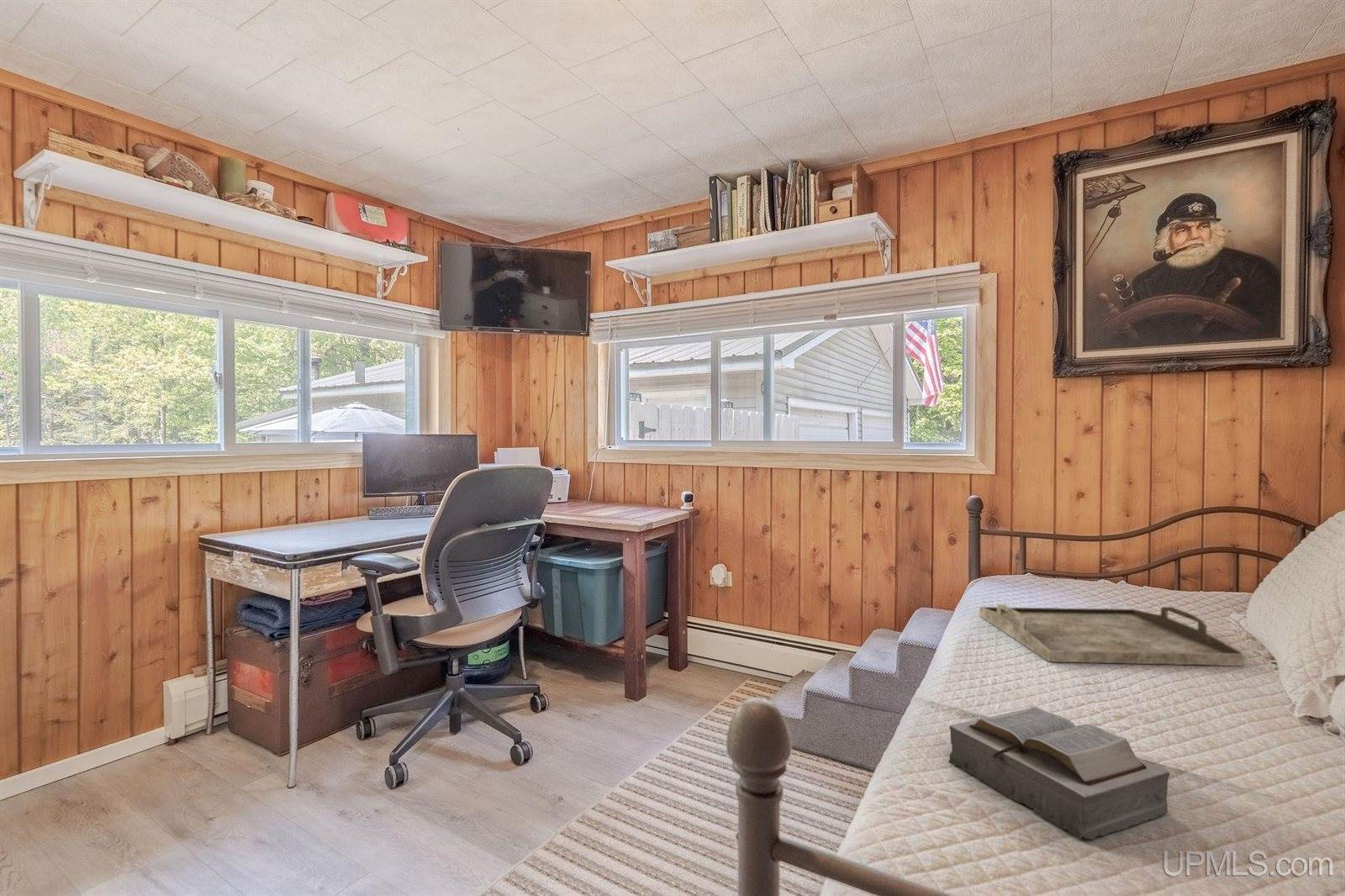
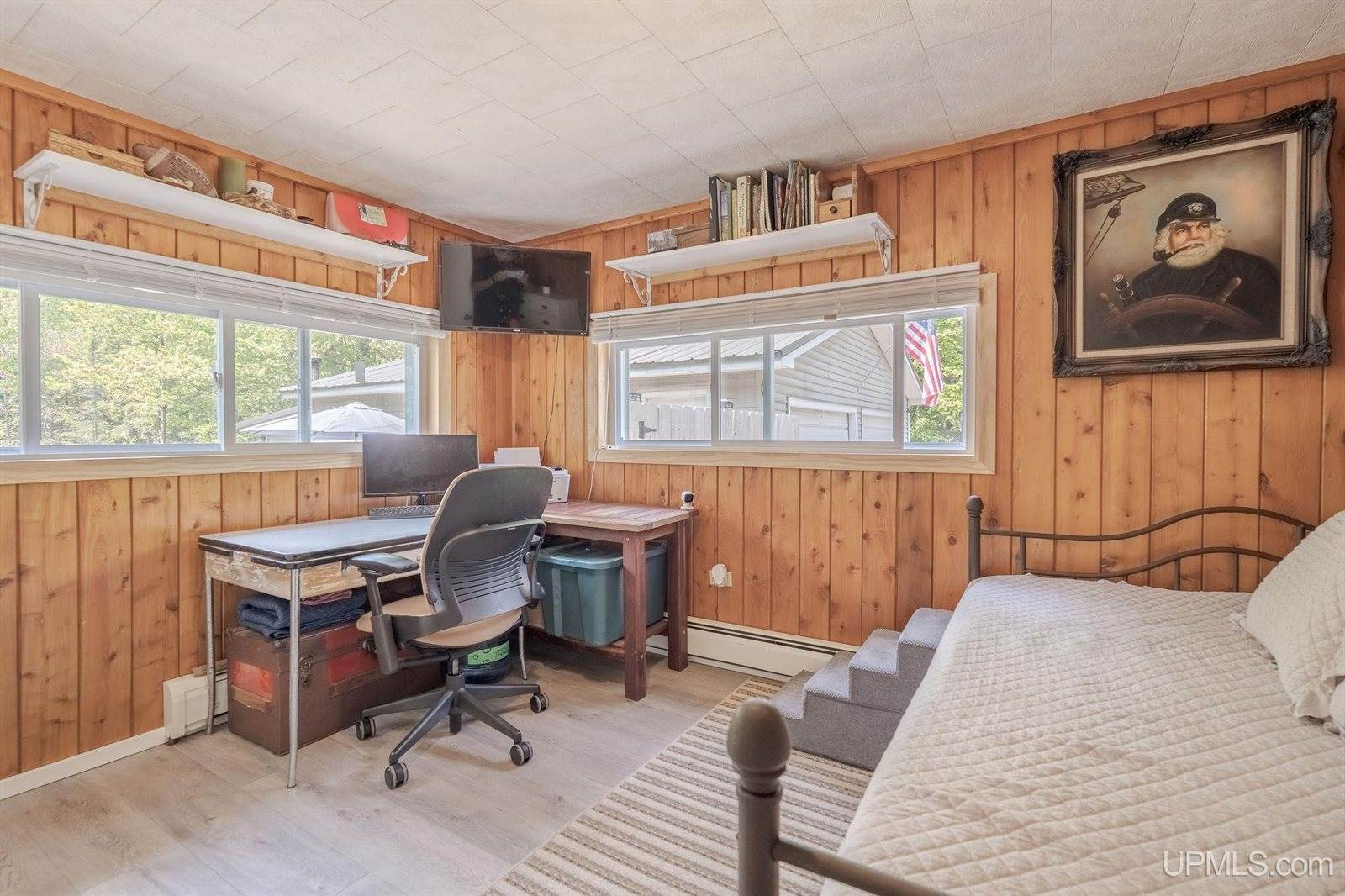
- bible [948,705,1170,841]
- serving tray [978,603,1247,667]
